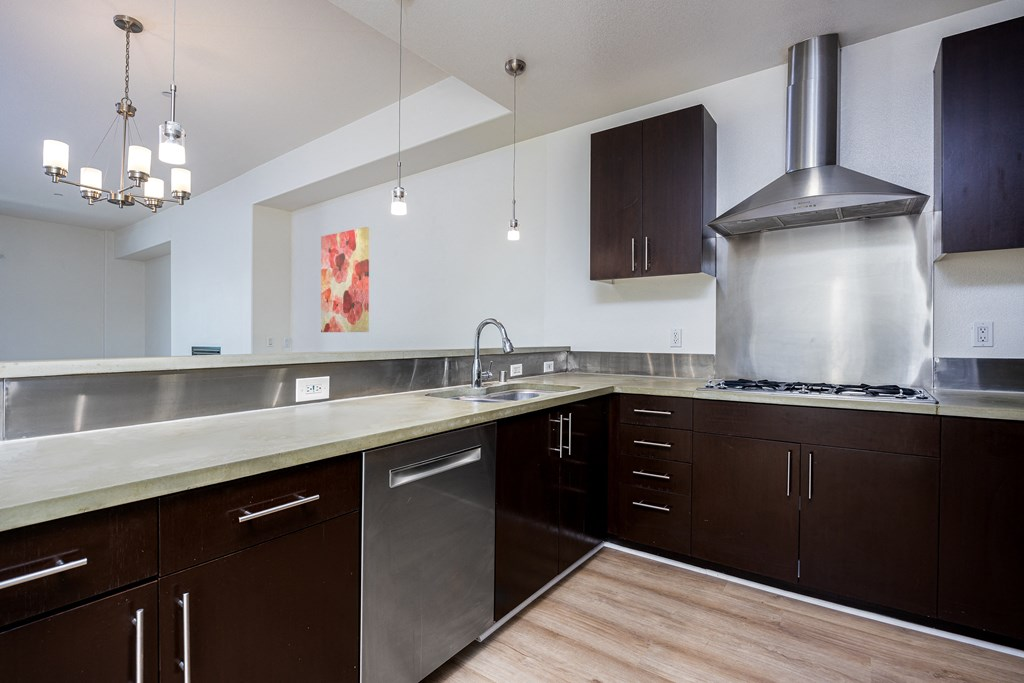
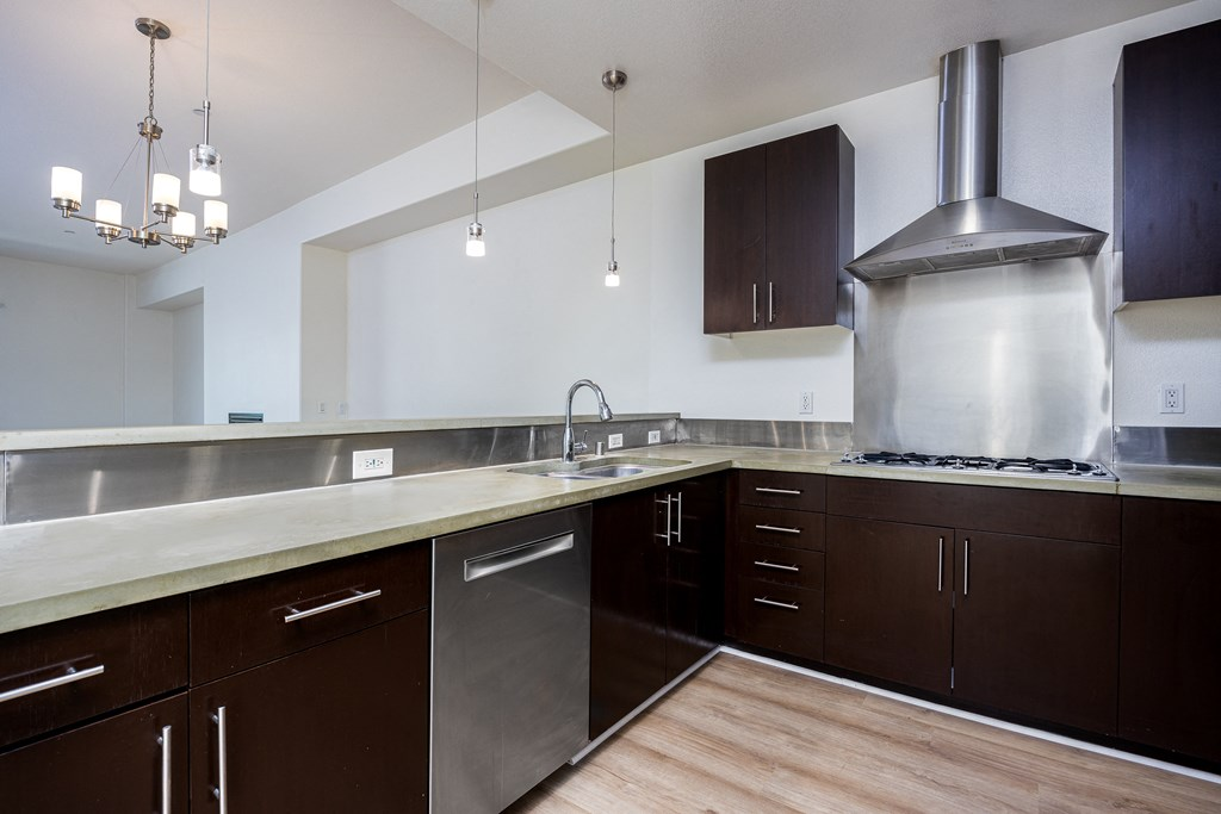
- wall art [320,226,370,333]
